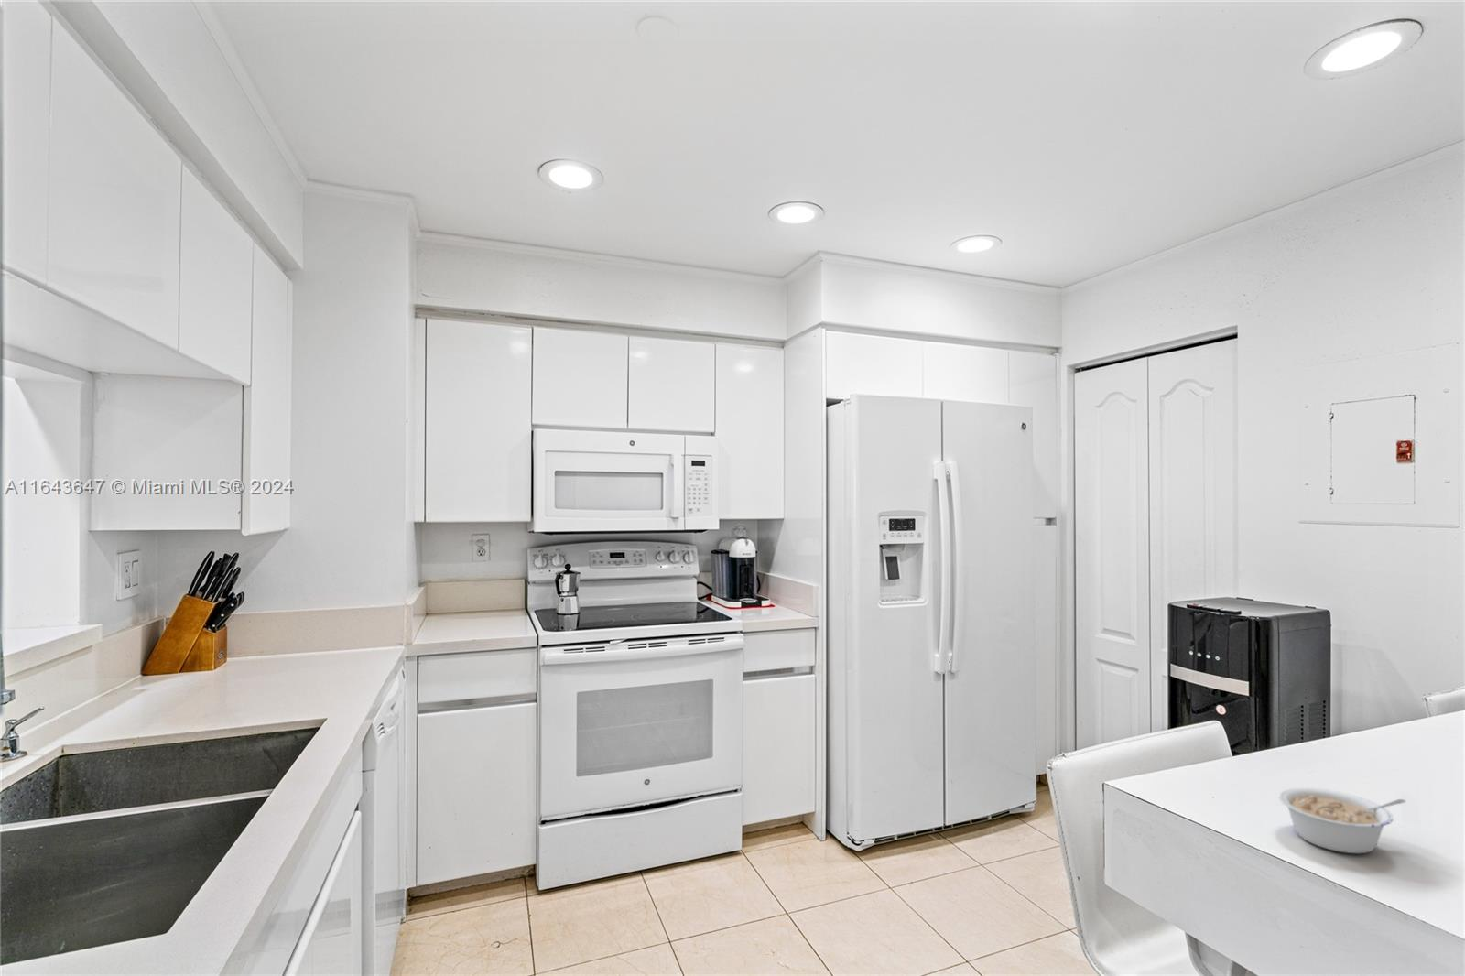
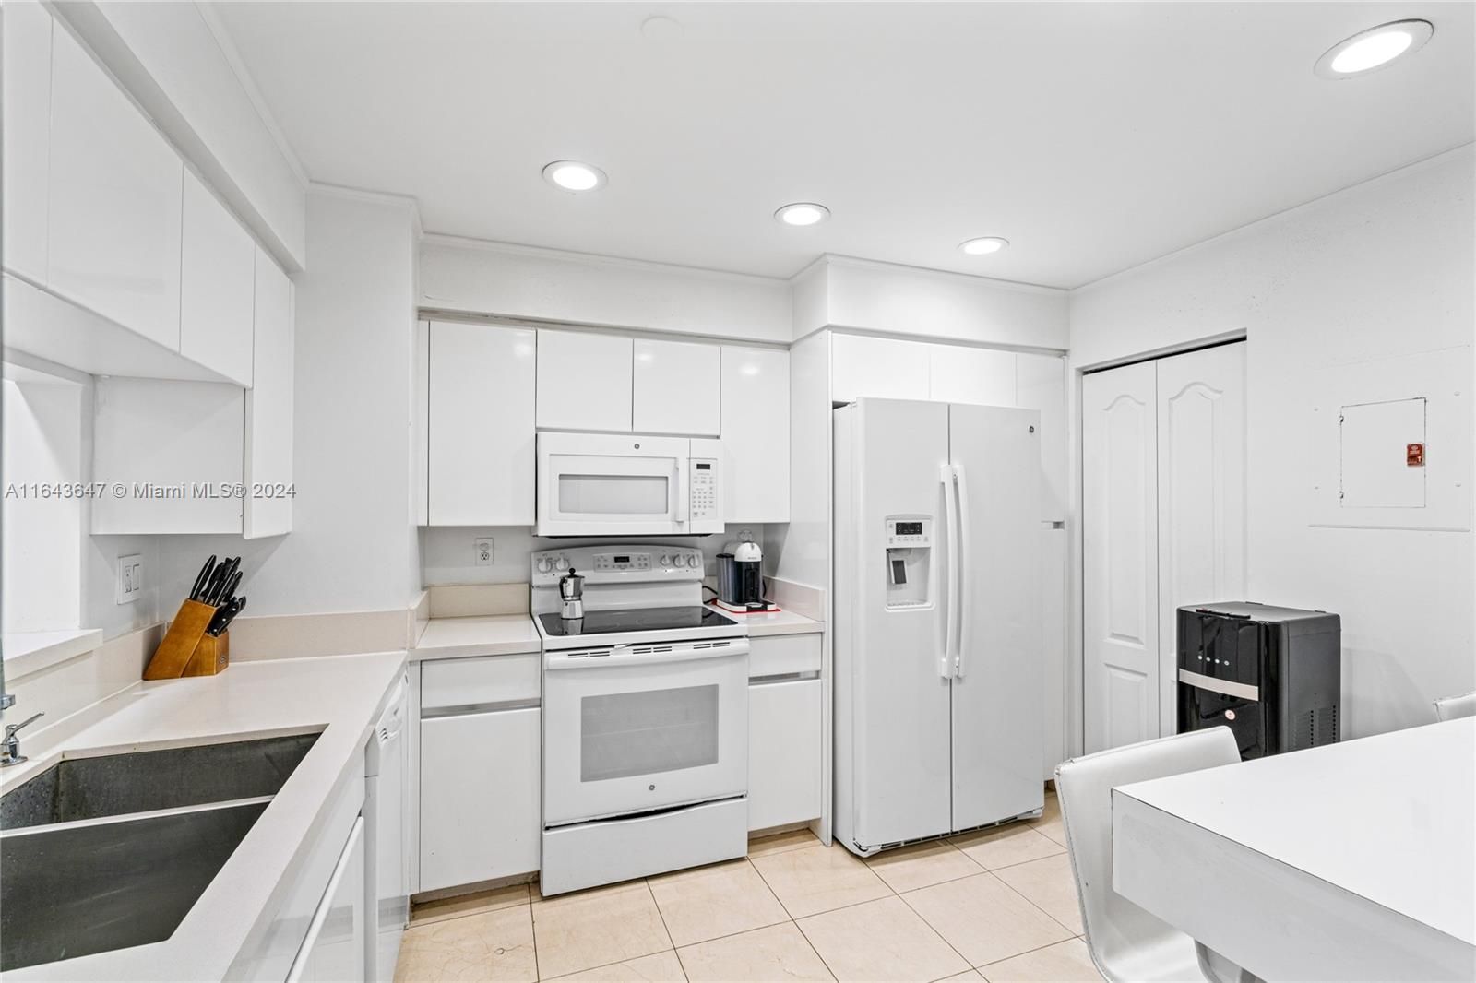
- legume [1279,786,1407,854]
